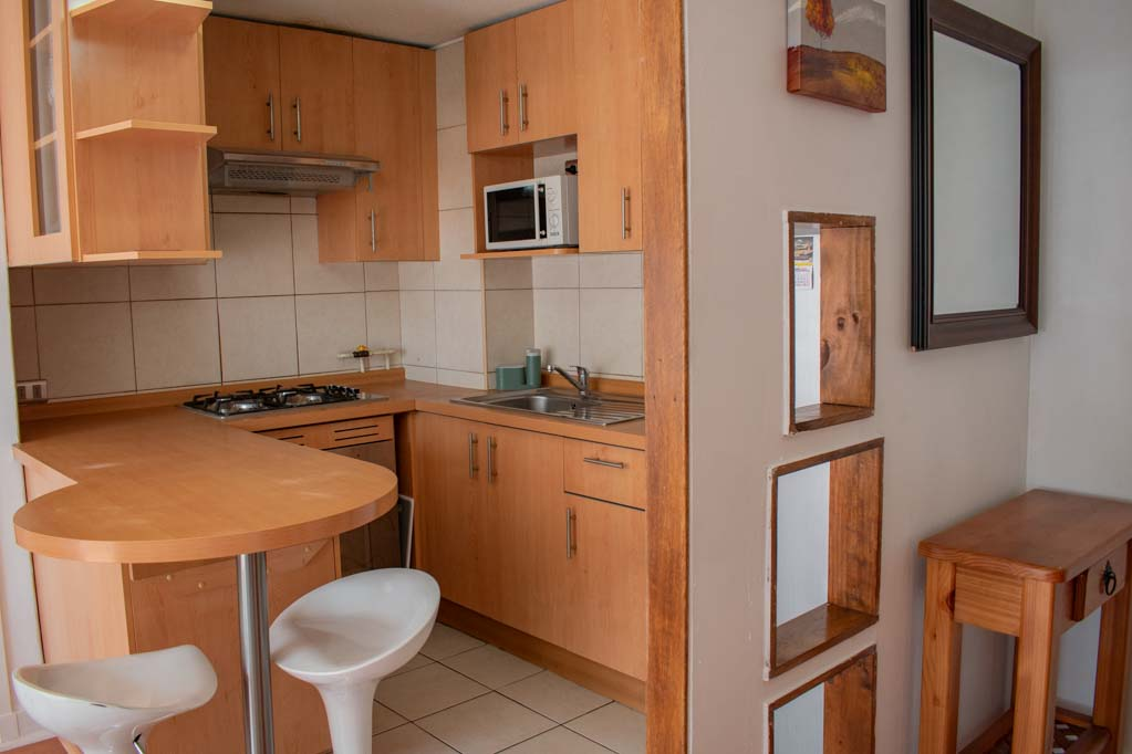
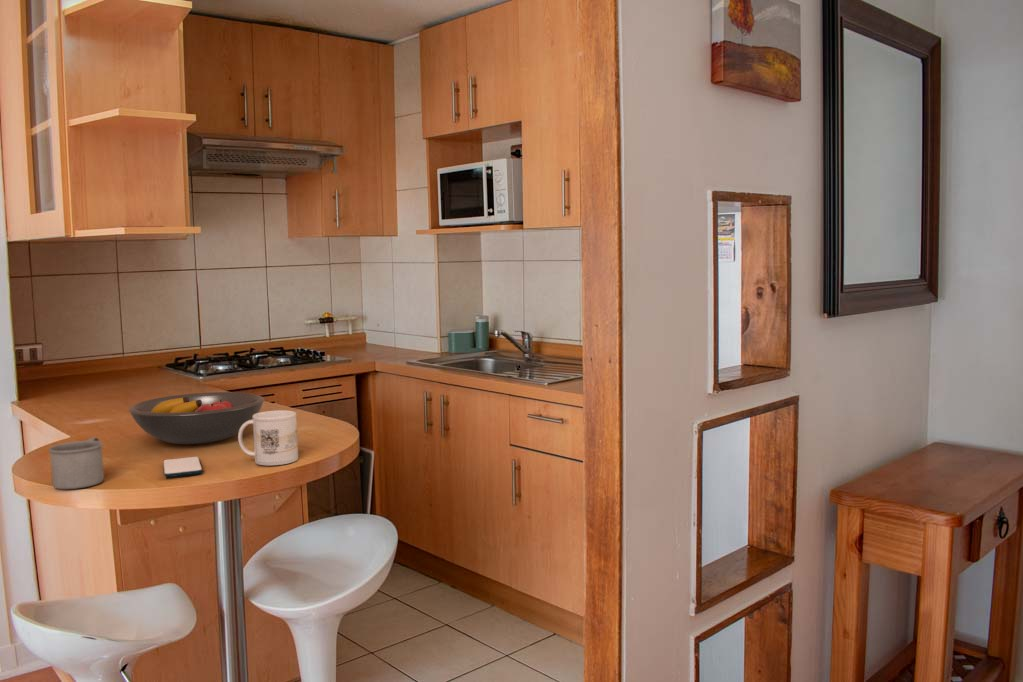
+ mug [237,409,299,466]
+ fruit bowl [127,391,265,445]
+ mug [47,436,105,490]
+ smartphone [162,456,203,478]
